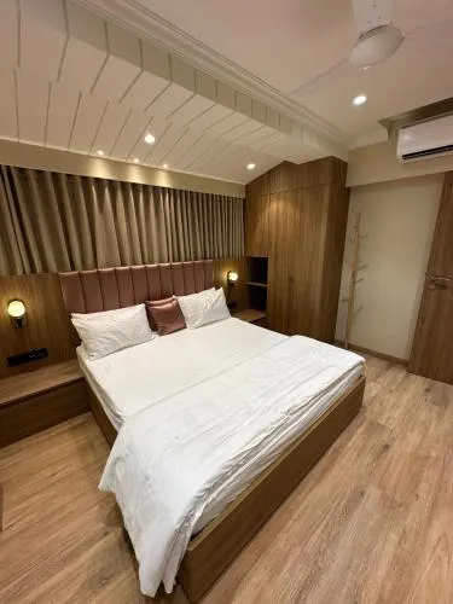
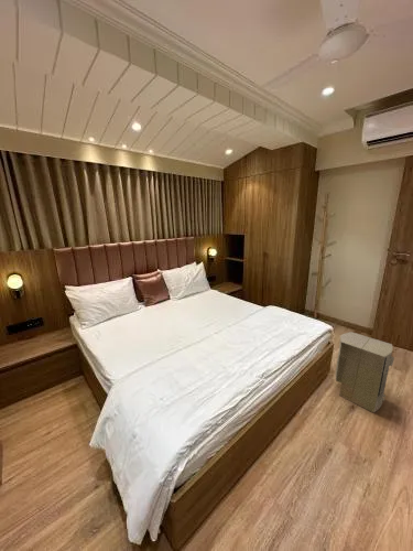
+ air purifier [335,331,395,413]
